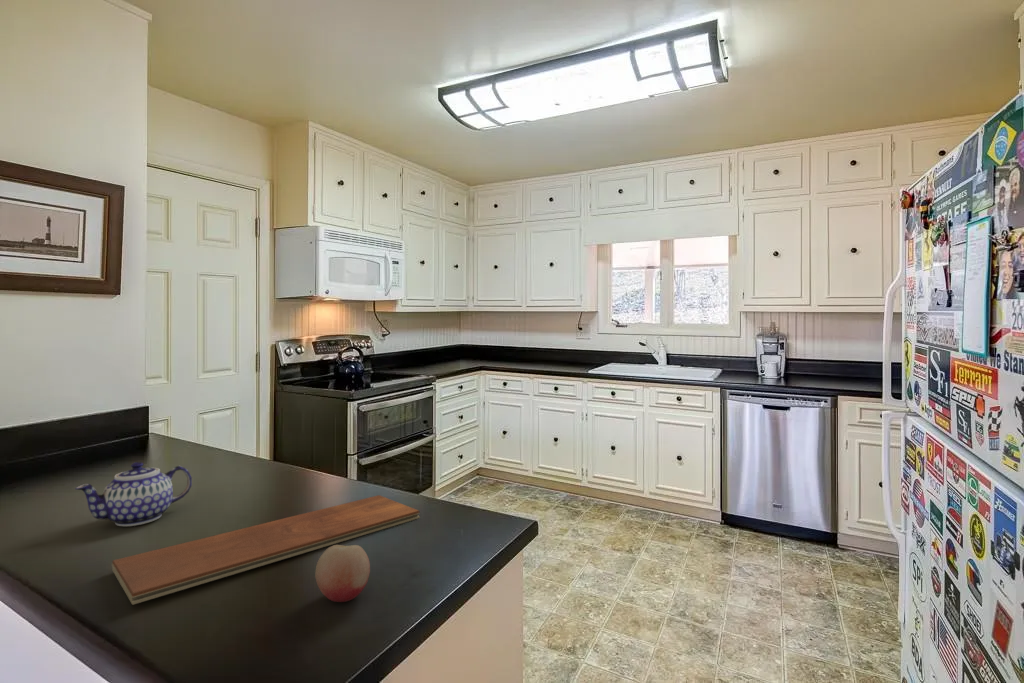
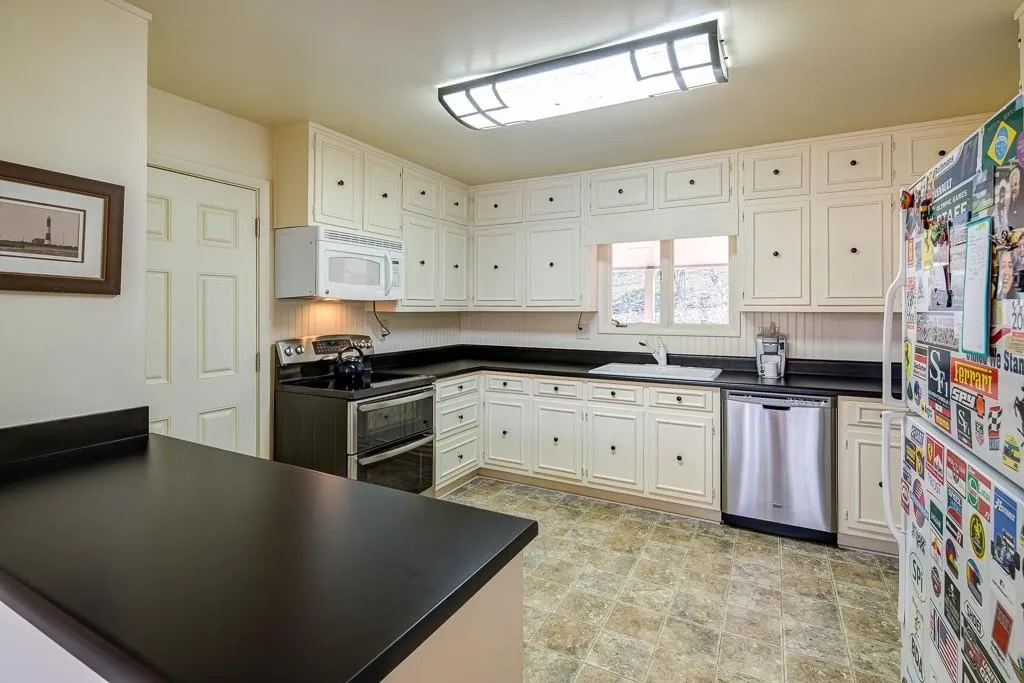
- fruit [314,544,371,603]
- teapot [74,461,193,527]
- chopping board [111,494,420,606]
